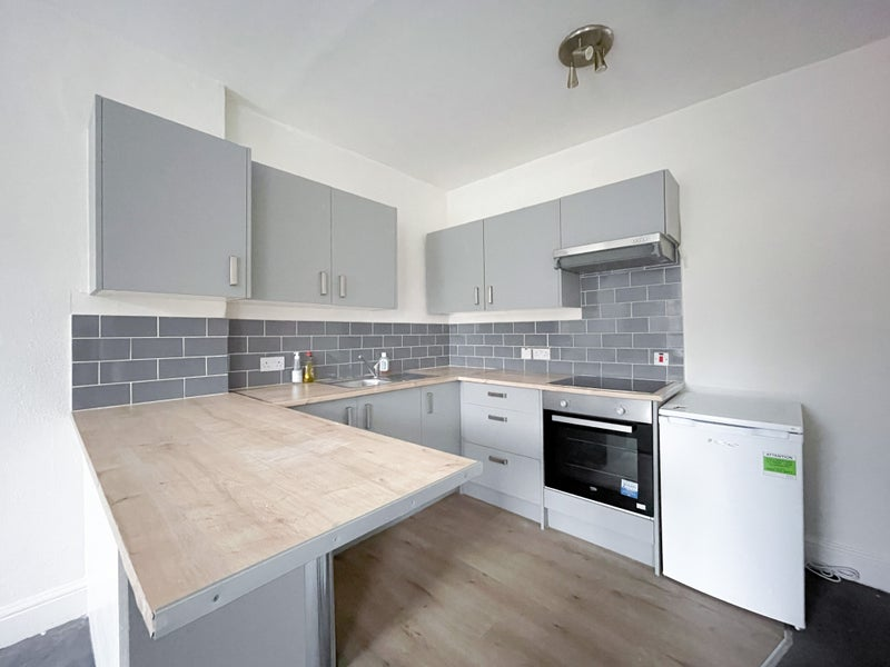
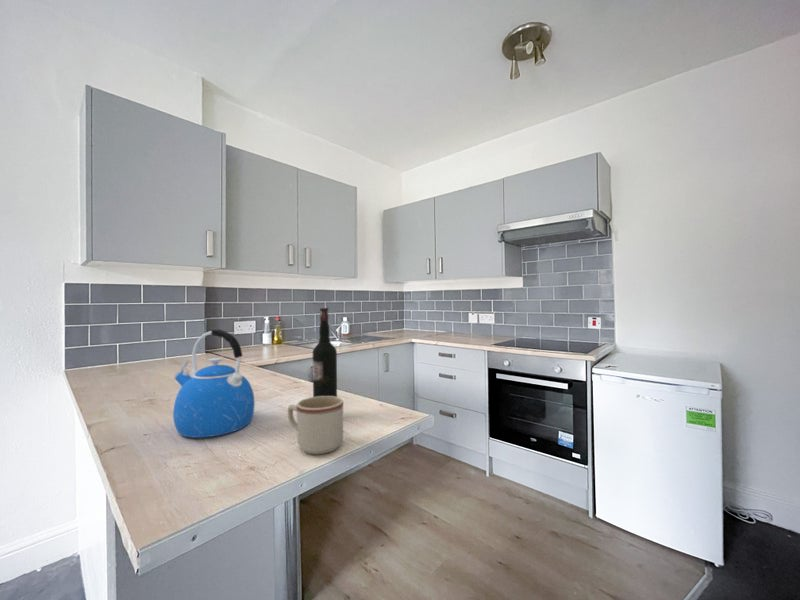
+ kettle [172,328,256,439]
+ wine bottle [312,307,338,397]
+ mug [287,396,344,455]
